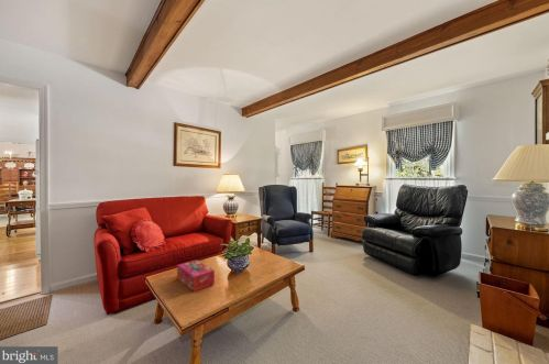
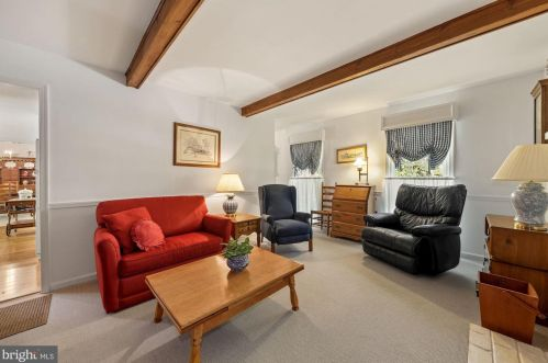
- tissue box [176,258,216,293]
